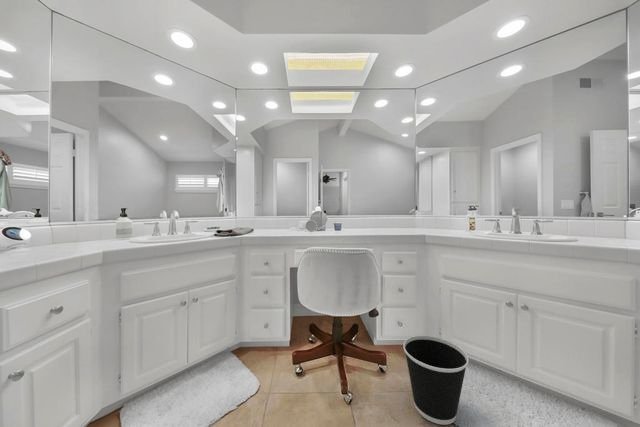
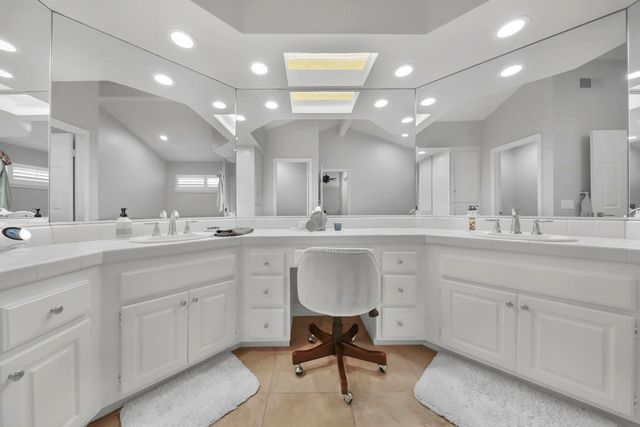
- wastebasket [402,335,469,426]
